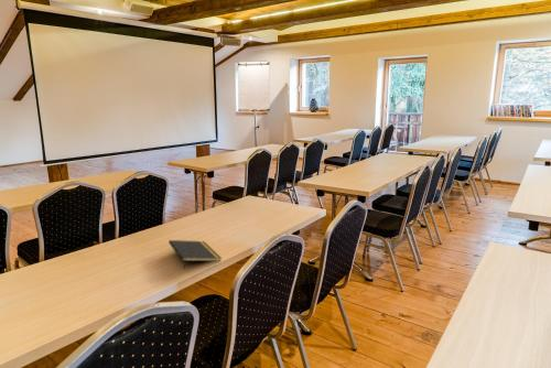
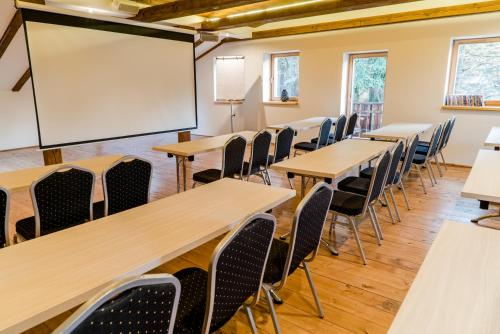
- notepad [168,239,223,270]
